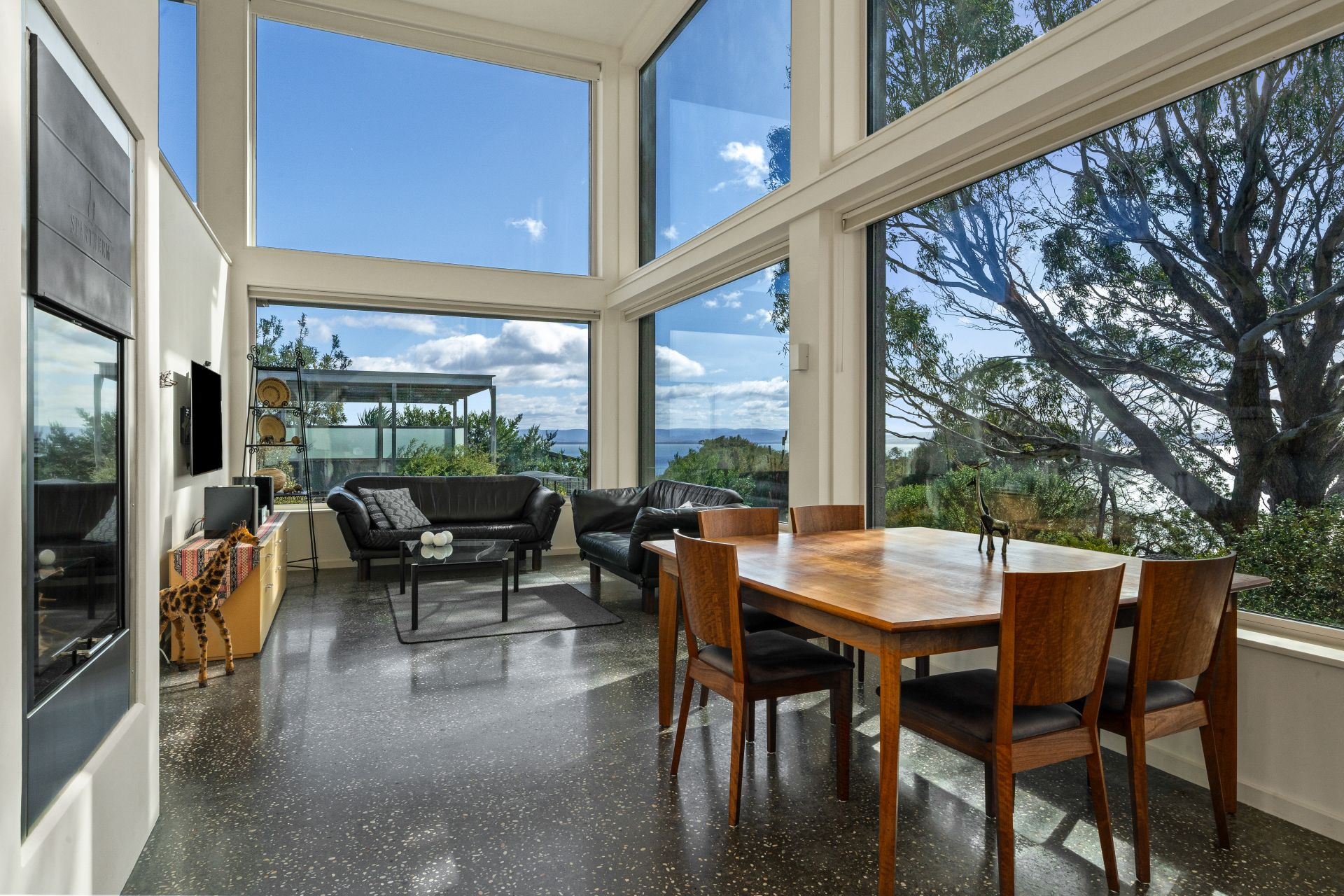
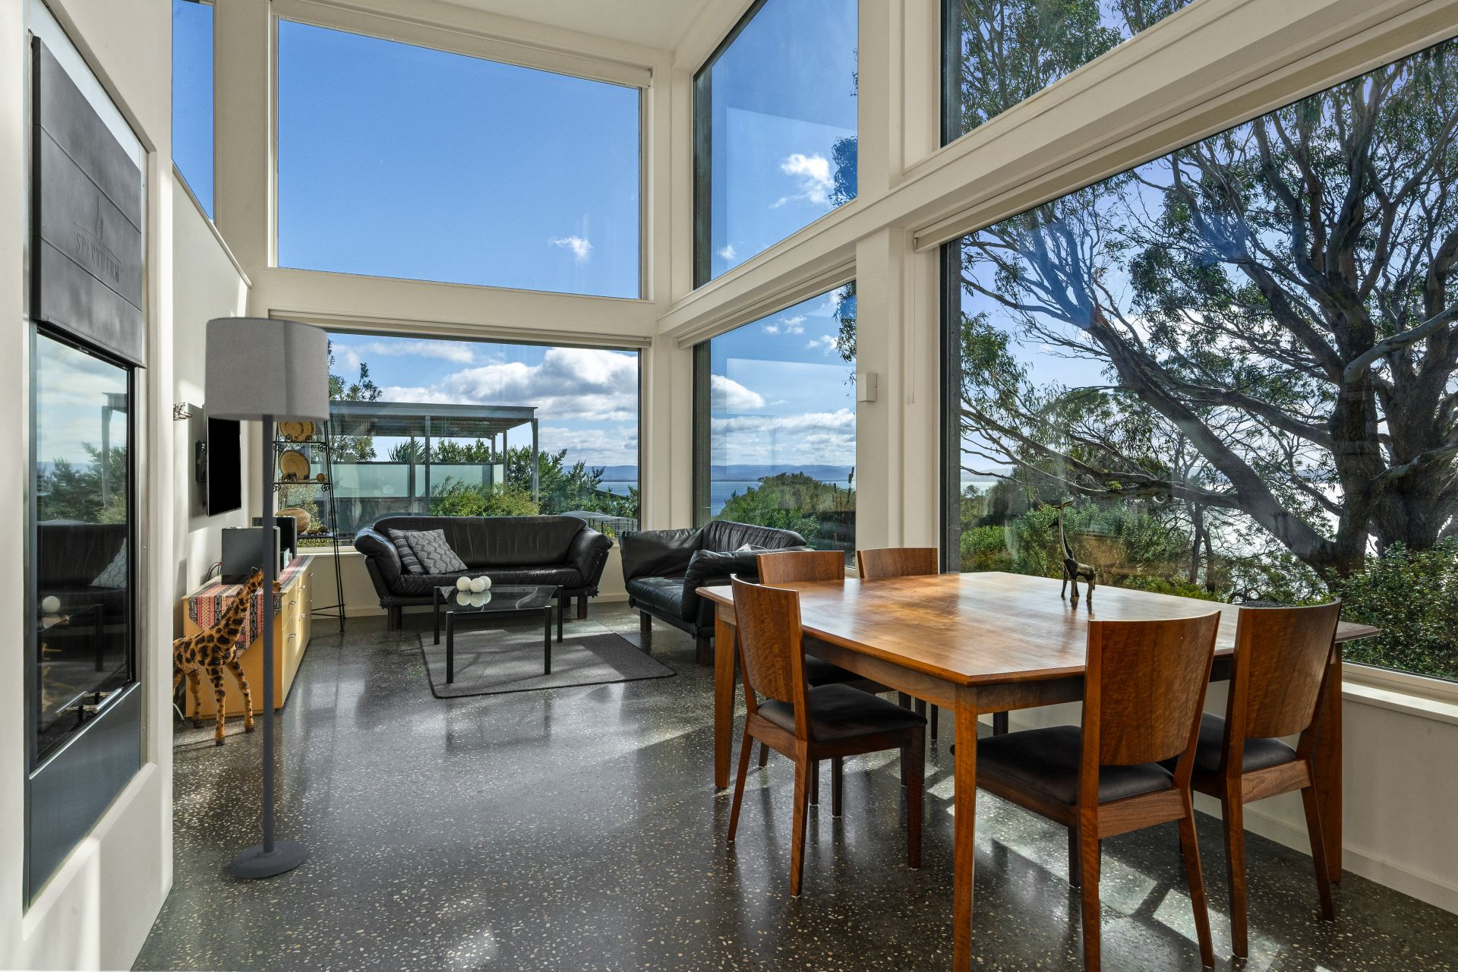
+ lamp [204,316,330,880]
